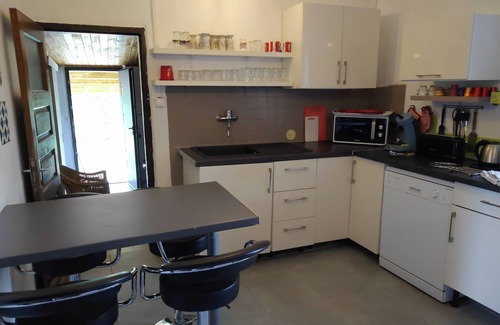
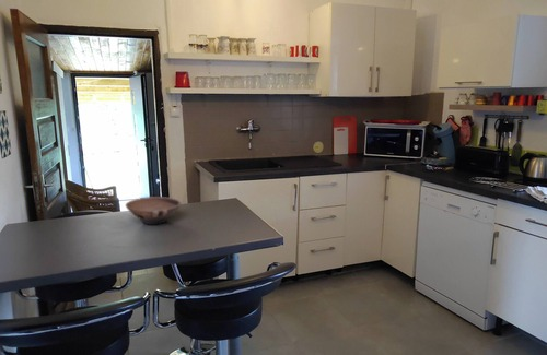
+ bowl [125,196,183,226]
